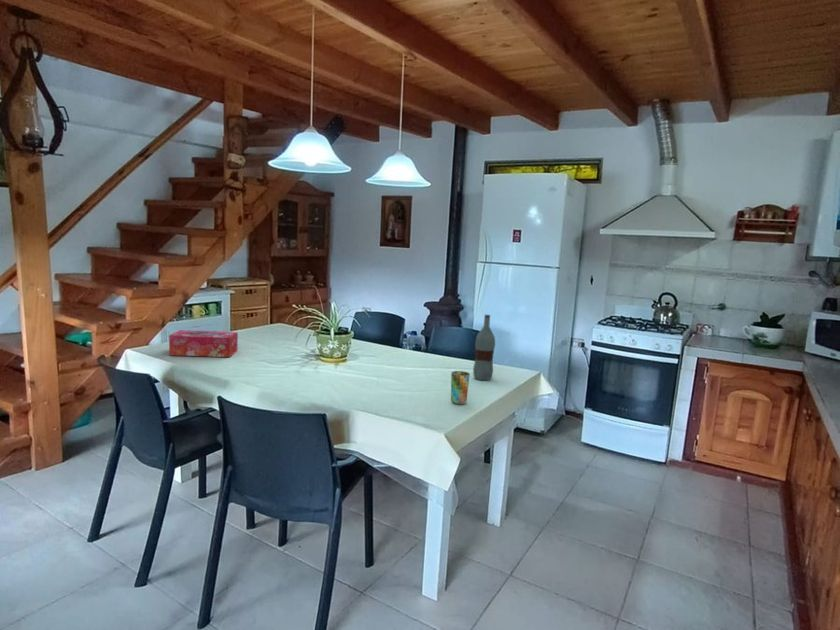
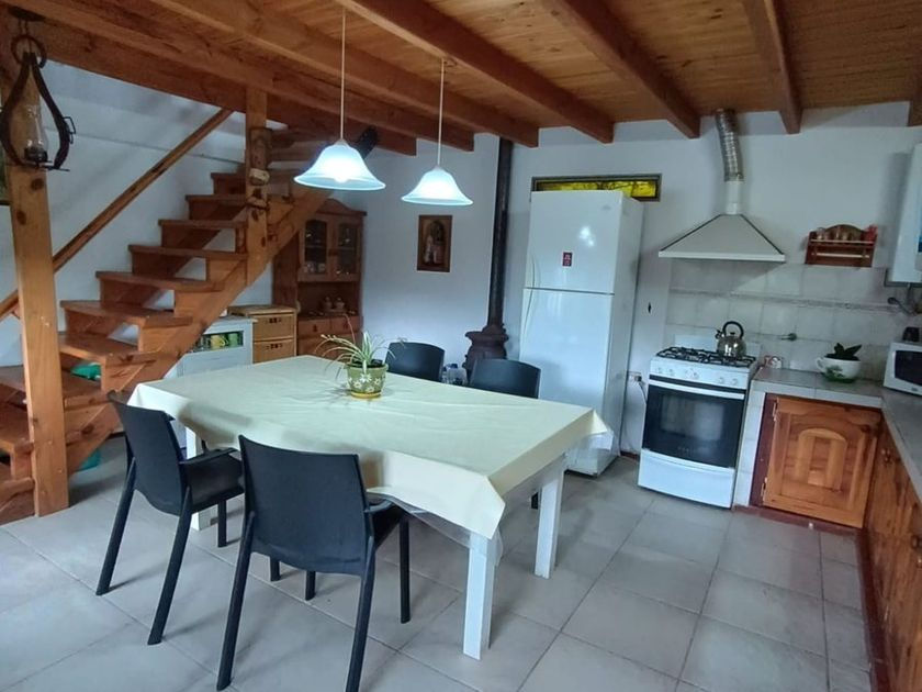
- tissue box [168,329,239,358]
- bottle [472,314,496,381]
- cup [450,370,471,406]
